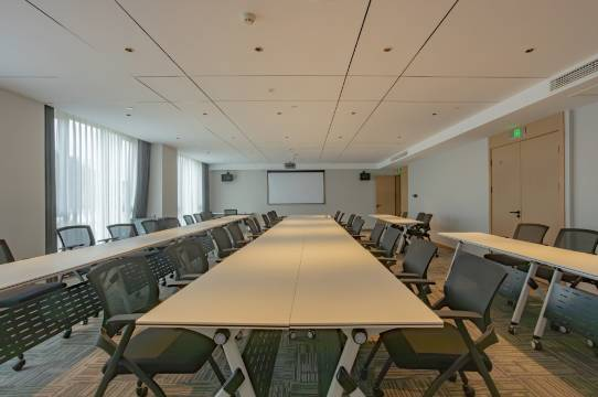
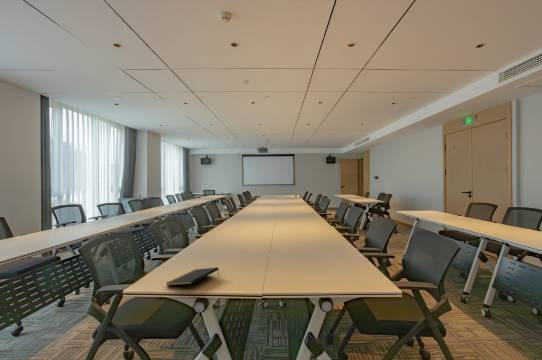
+ notepad [165,266,220,287]
